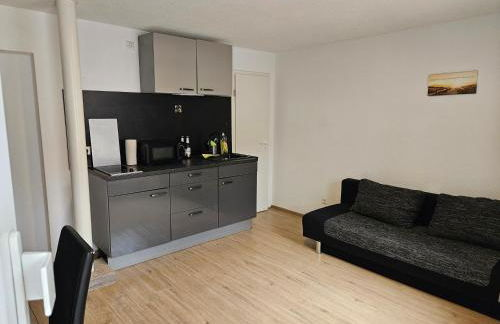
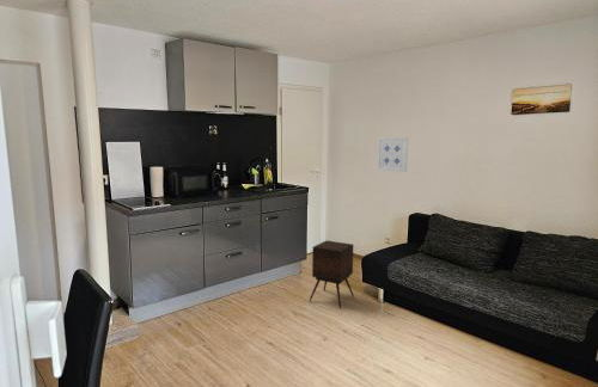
+ wall art [377,136,409,173]
+ side table [309,239,355,309]
